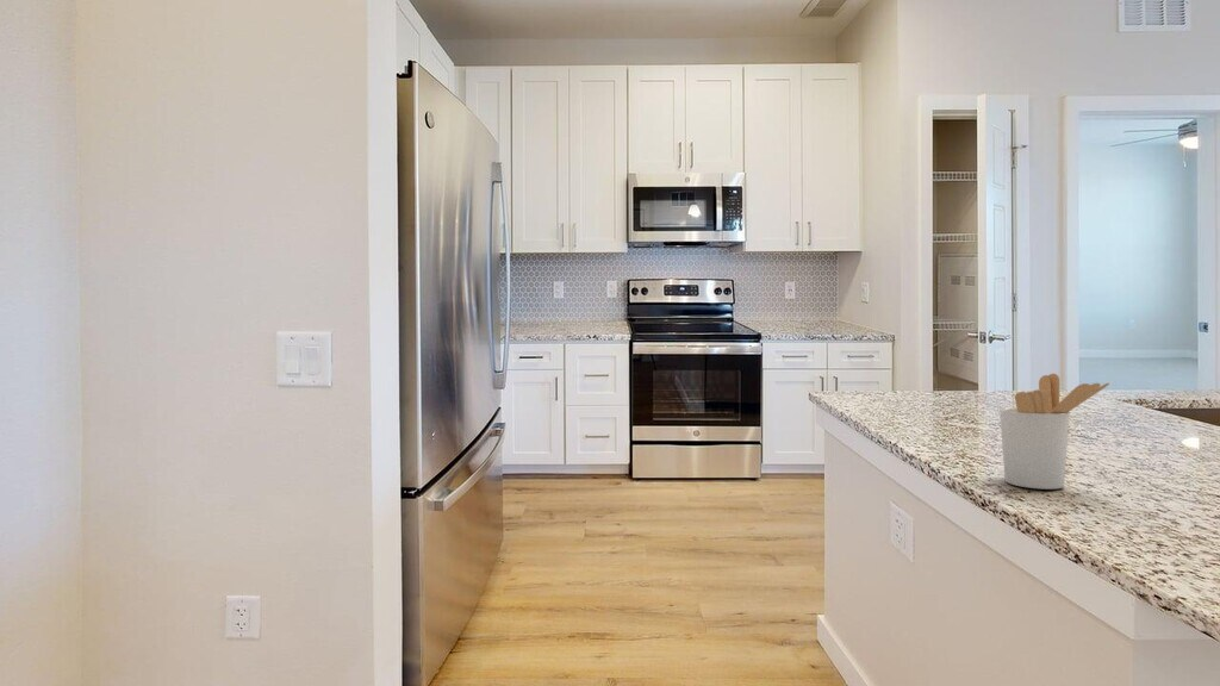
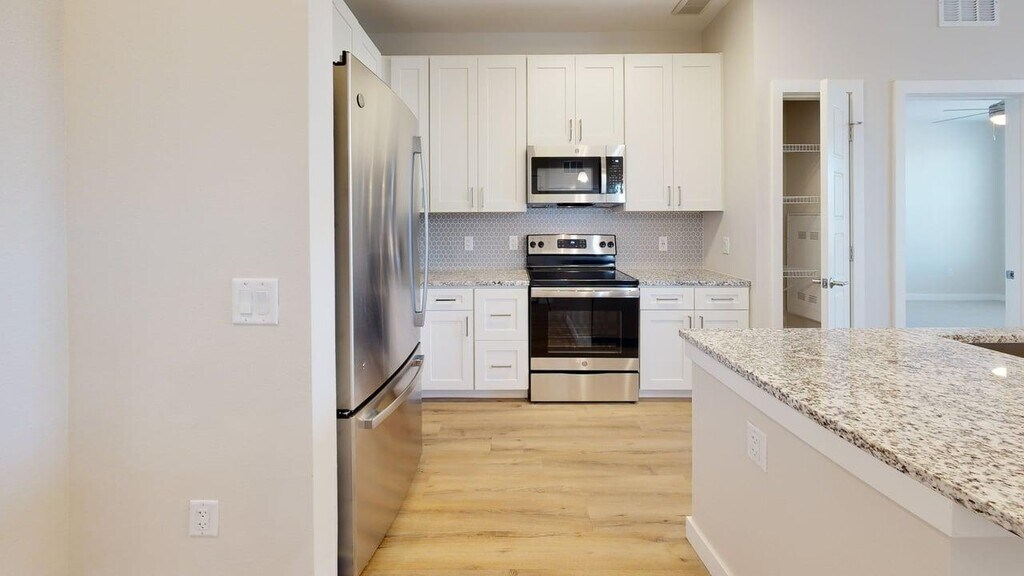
- utensil holder [998,373,1110,491]
